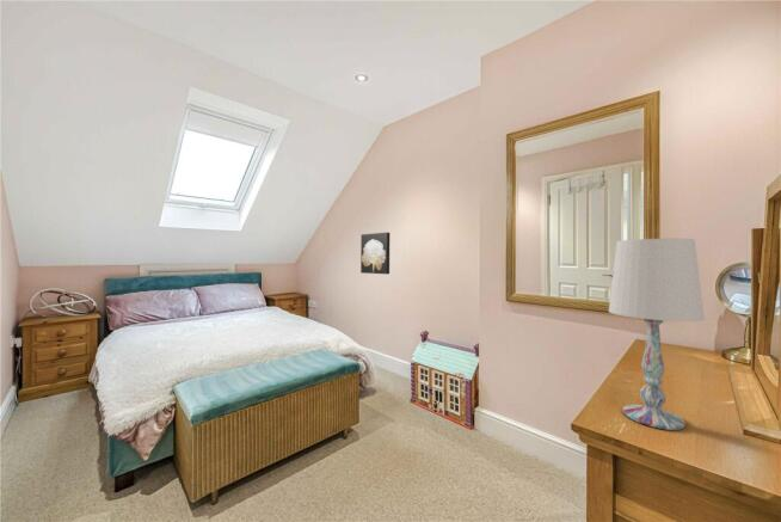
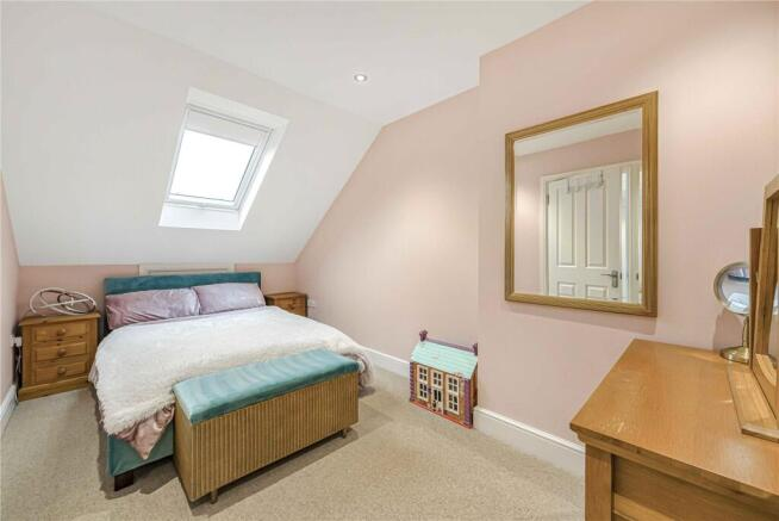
- table lamp [608,238,706,431]
- wall art [359,232,390,275]
